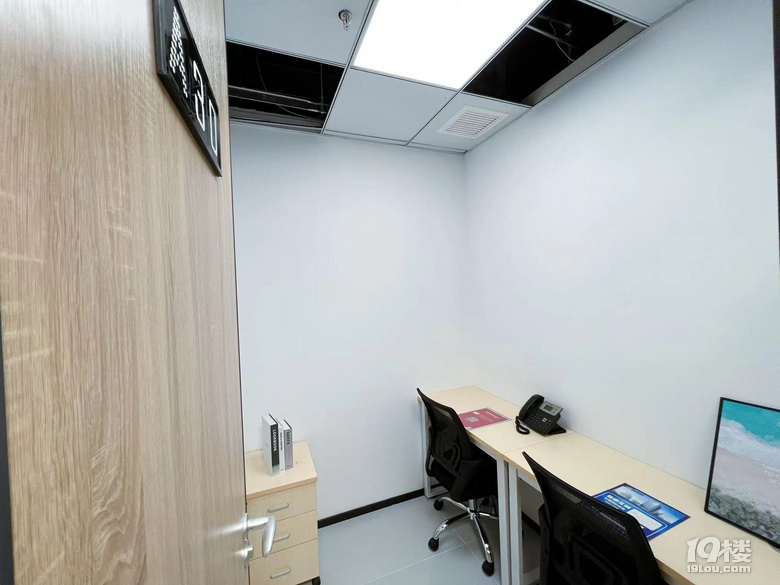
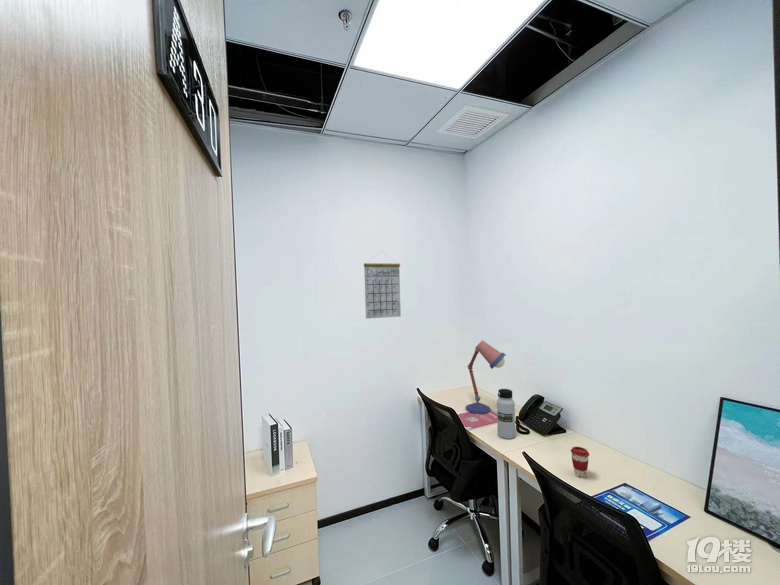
+ water bottle [496,388,516,440]
+ coffee cup [570,446,590,479]
+ desk lamp [465,339,507,415]
+ calendar [363,250,402,320]
